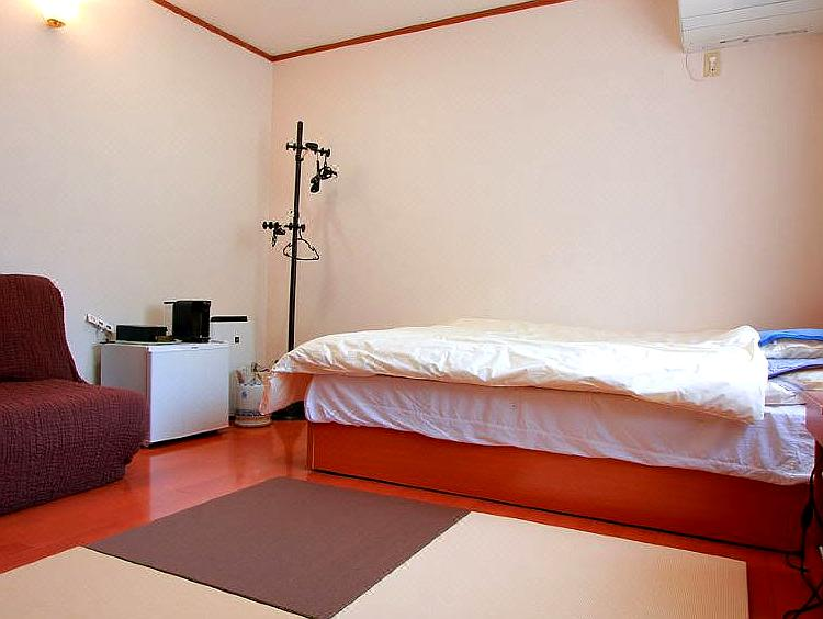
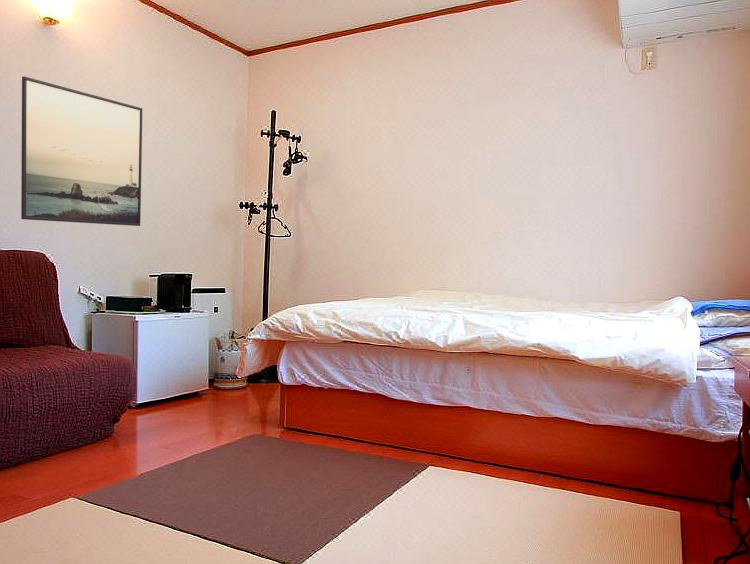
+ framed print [20,75,143,227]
